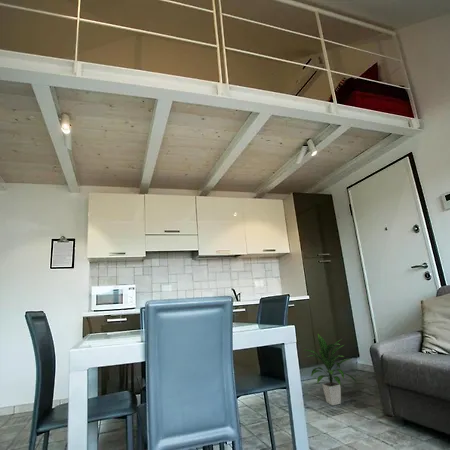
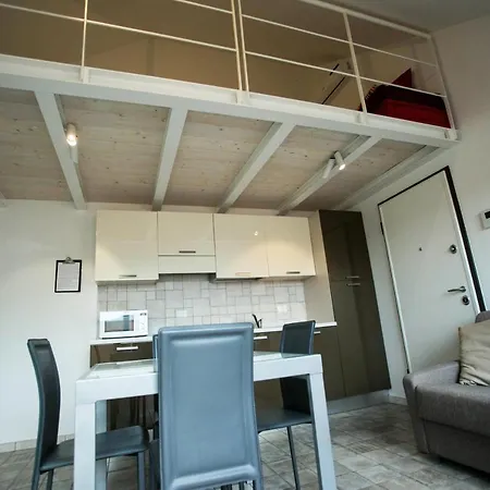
- indoor plant [304,333,358,406]
